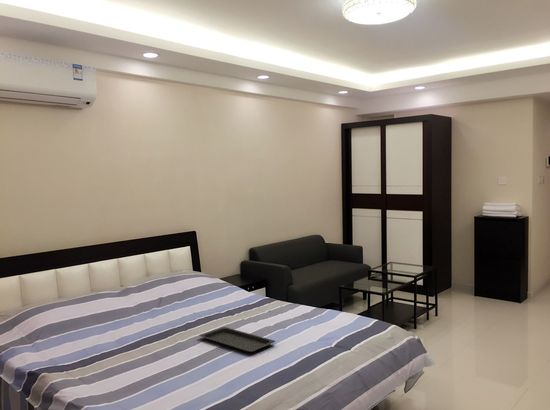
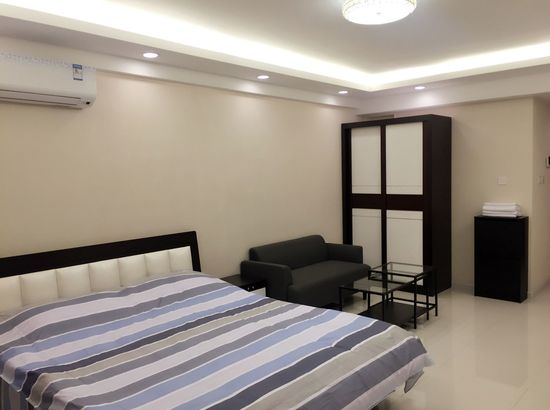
- serving tray [198,326,276,354]
